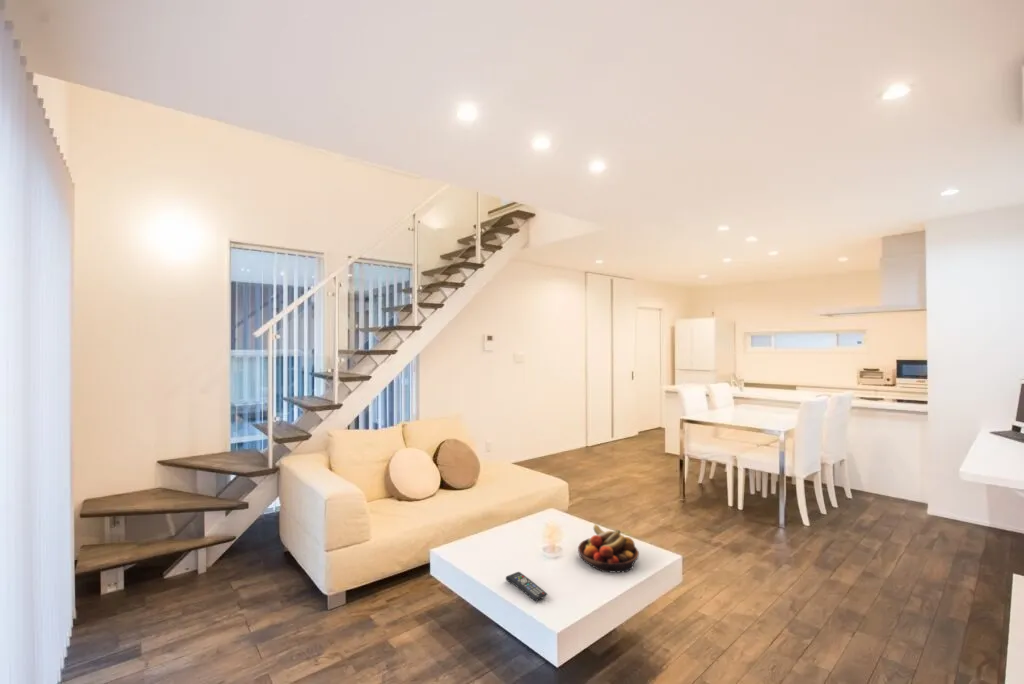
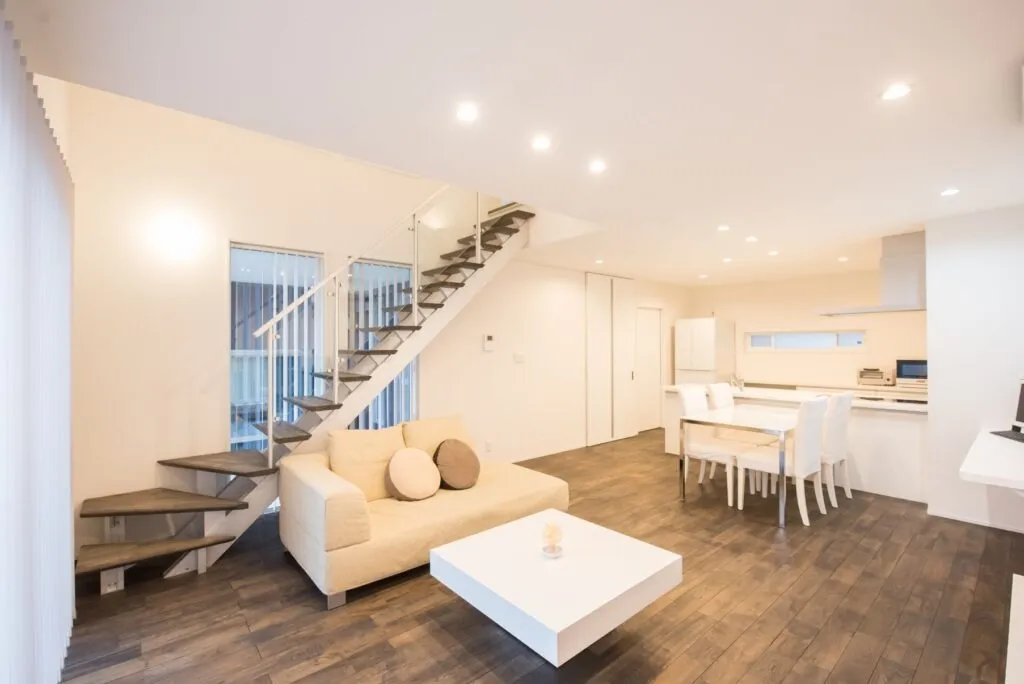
- remote control [505,571,548,602]
- fruit bowl [577,523,640,574]
